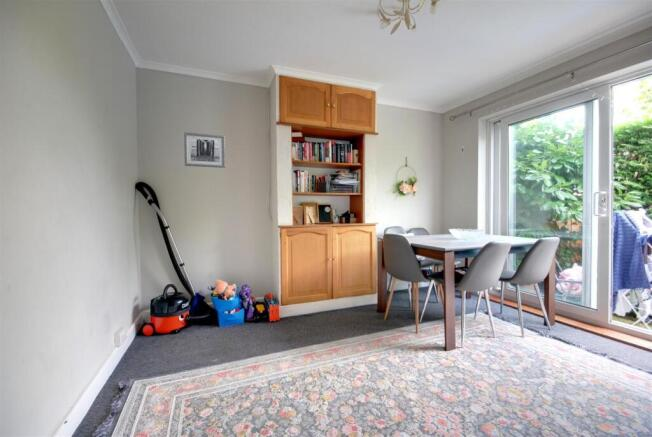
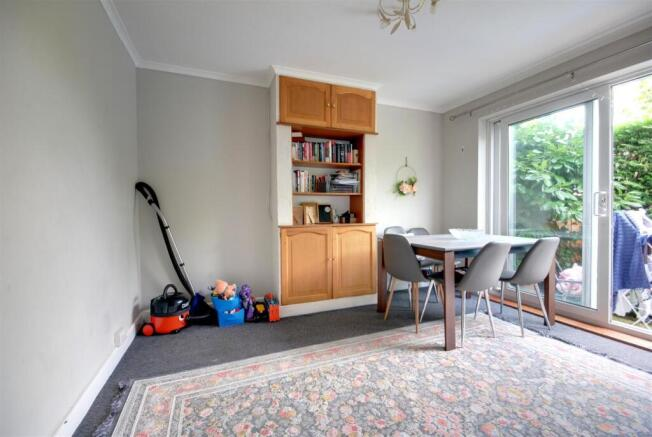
- wall art [183,131,226,169]
